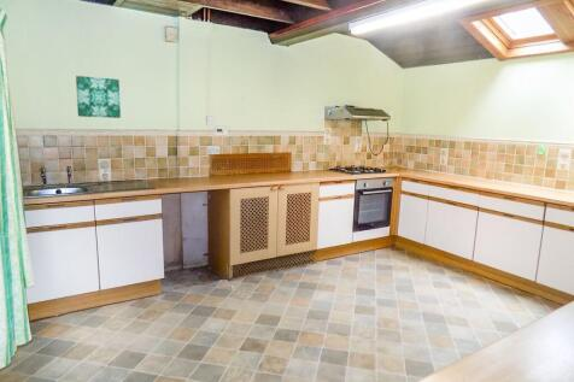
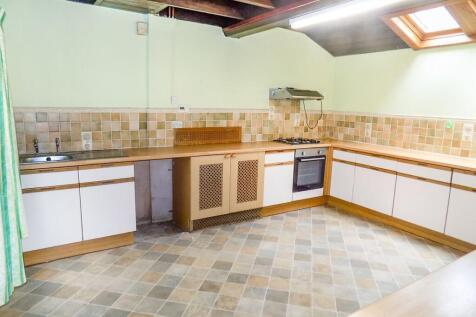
- wall art [75,75,122,119]
